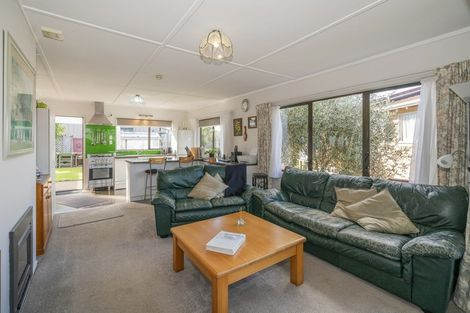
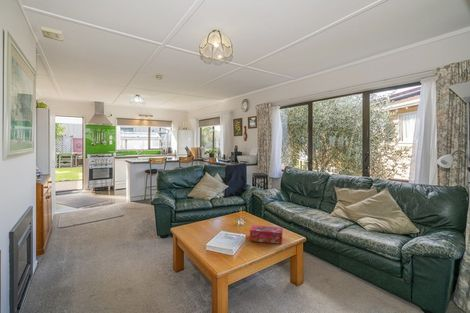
+ tissue box [249,224,284,245]
